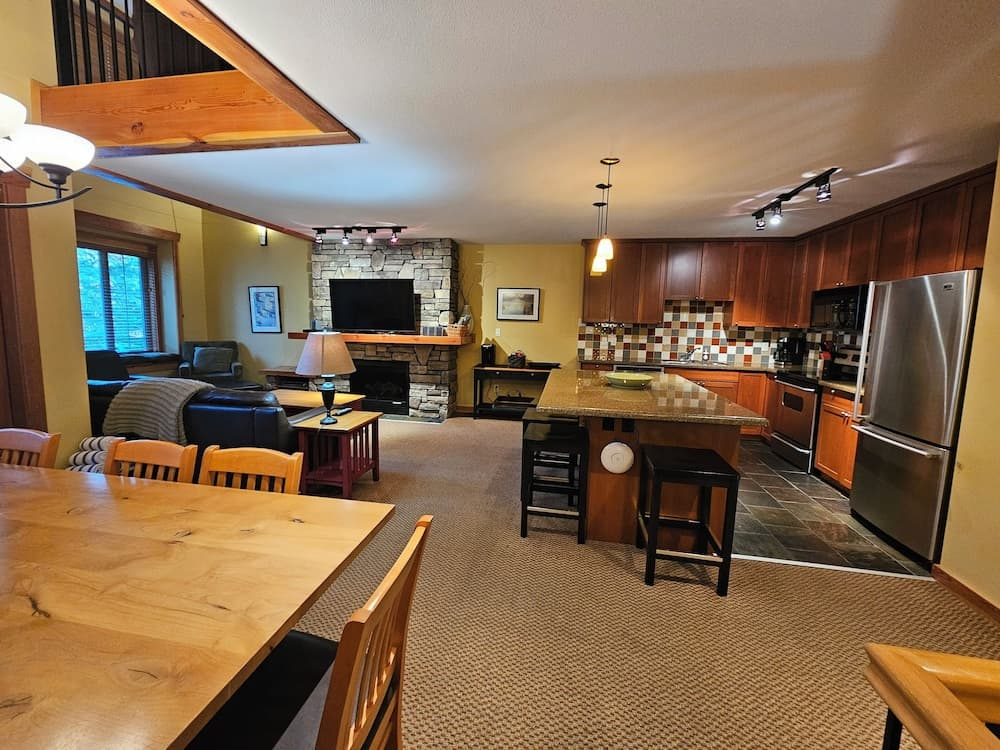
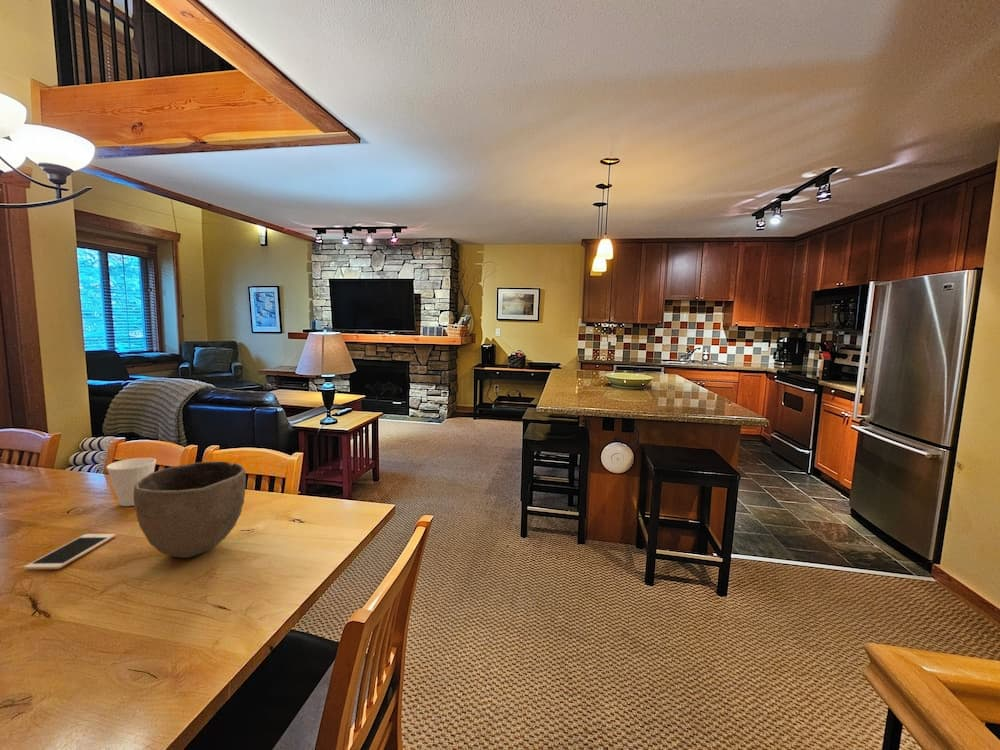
+ cell phone [23,533,117,570]
+ bowl [134,460,247,558]
+ cup [105,457,157,507]
